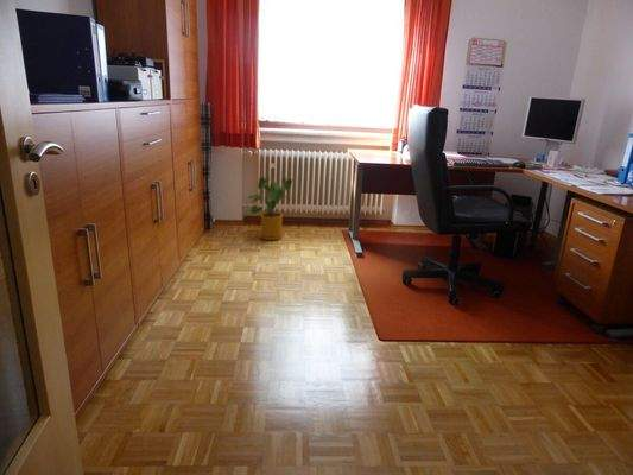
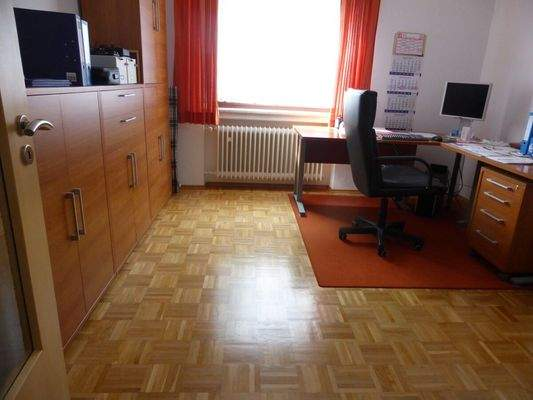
- house plant [247,175,293,241]
